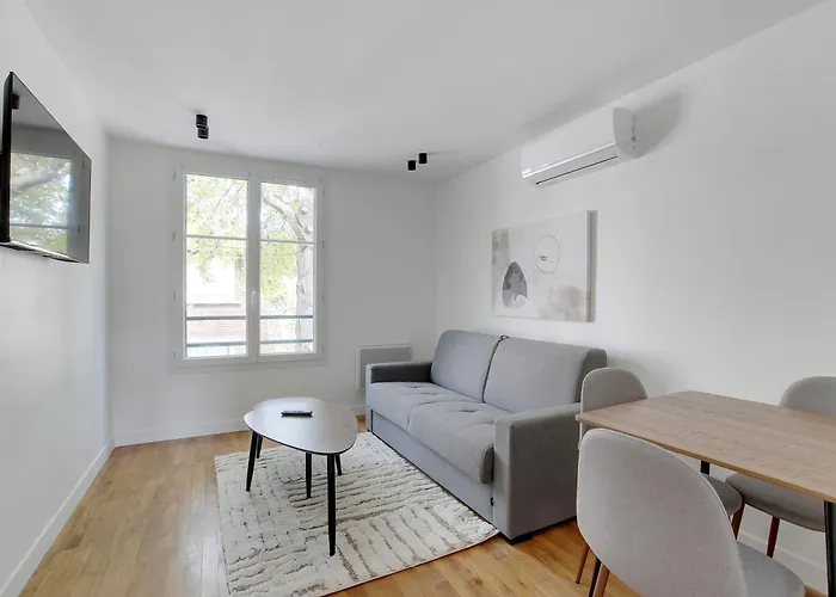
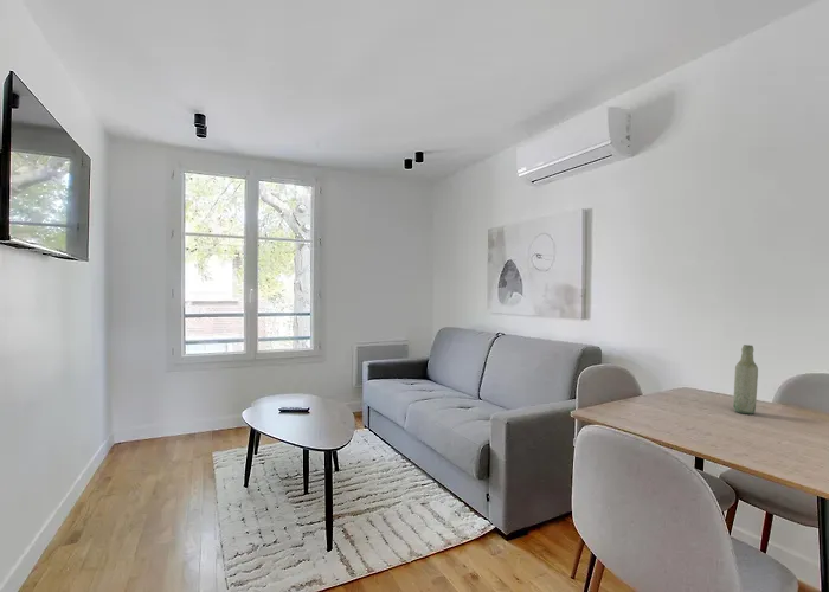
+ bottle [732,343,759,416]
